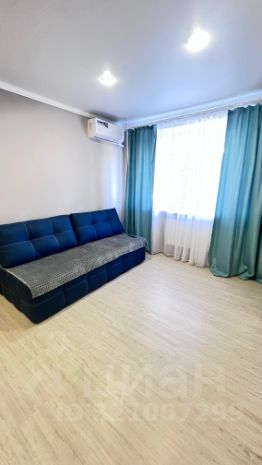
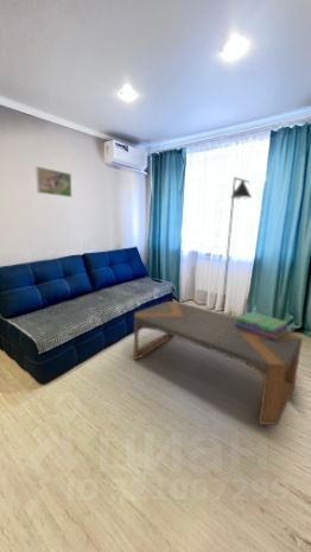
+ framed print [34,165,72,198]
+ stack of books [235,311,291,341]
+ coffee table [133,300,304,426]
+ floor lamp [221,176,253,315]
